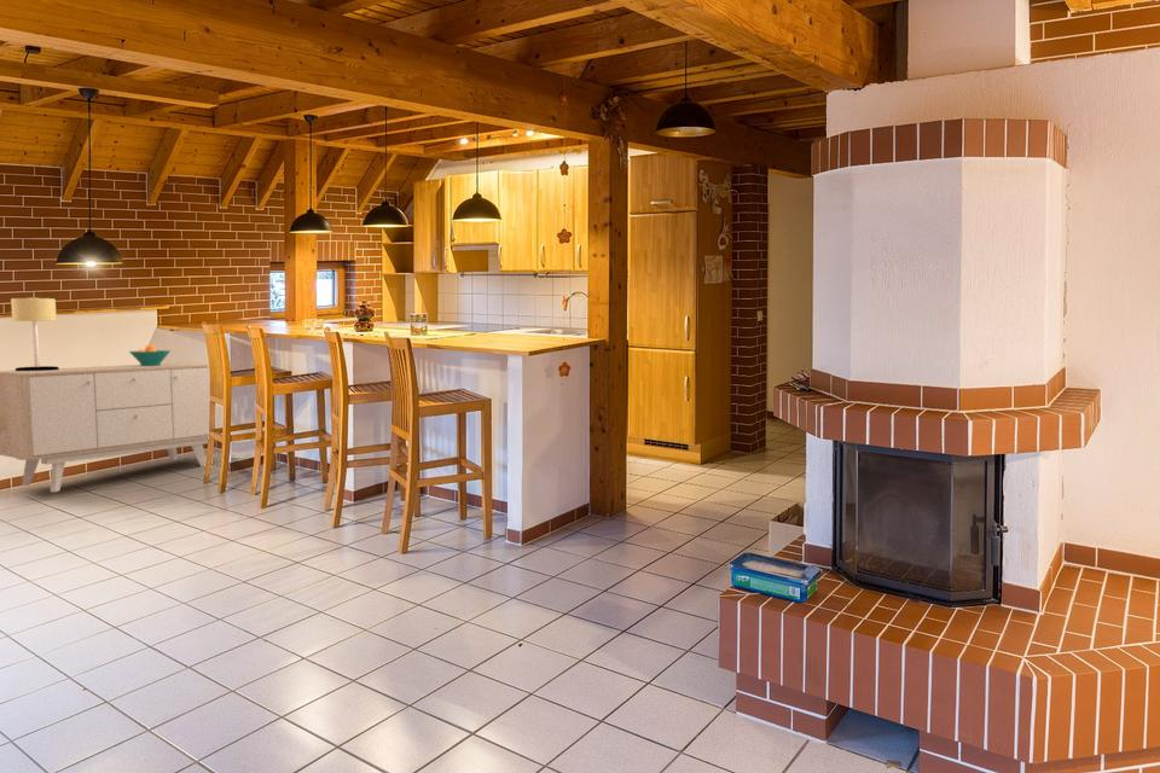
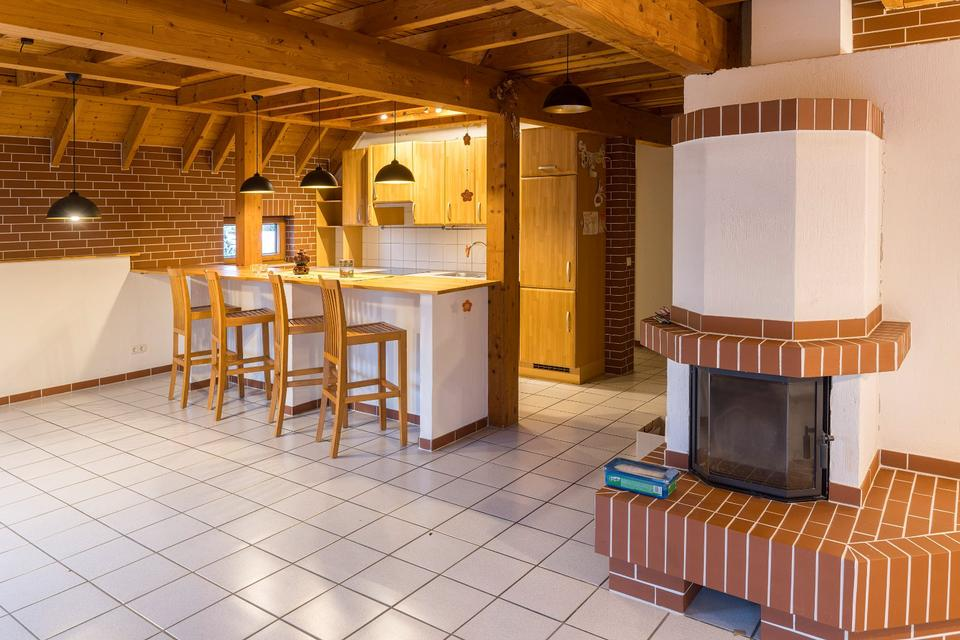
- fruit bowl [128,343,172,366]
- table lamp [10,297,60,371]
- sideboard [0,361,224,493]
